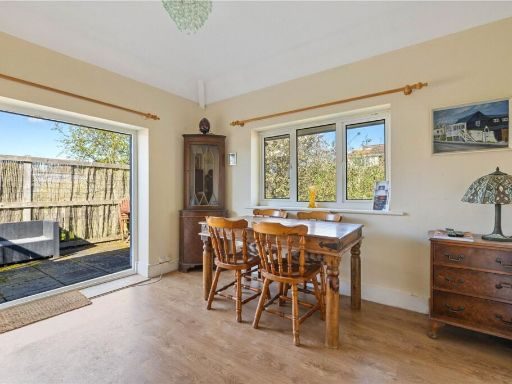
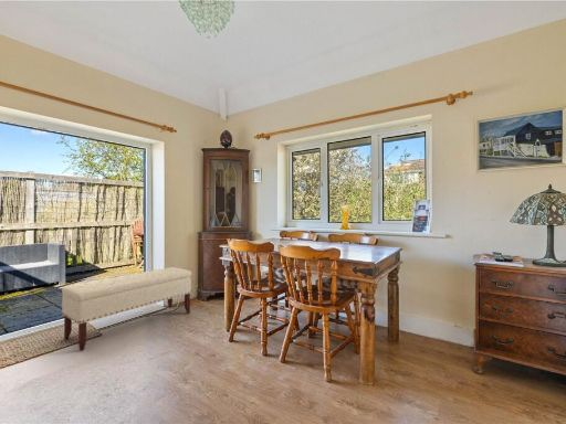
+ bench [61,266,192,351]
